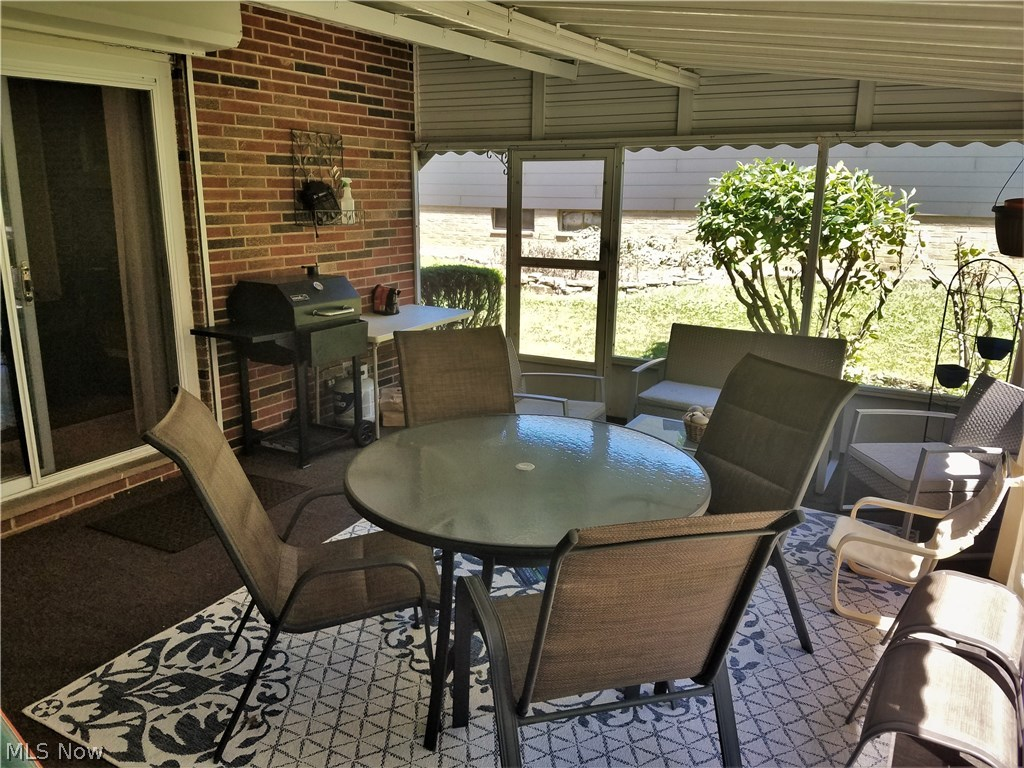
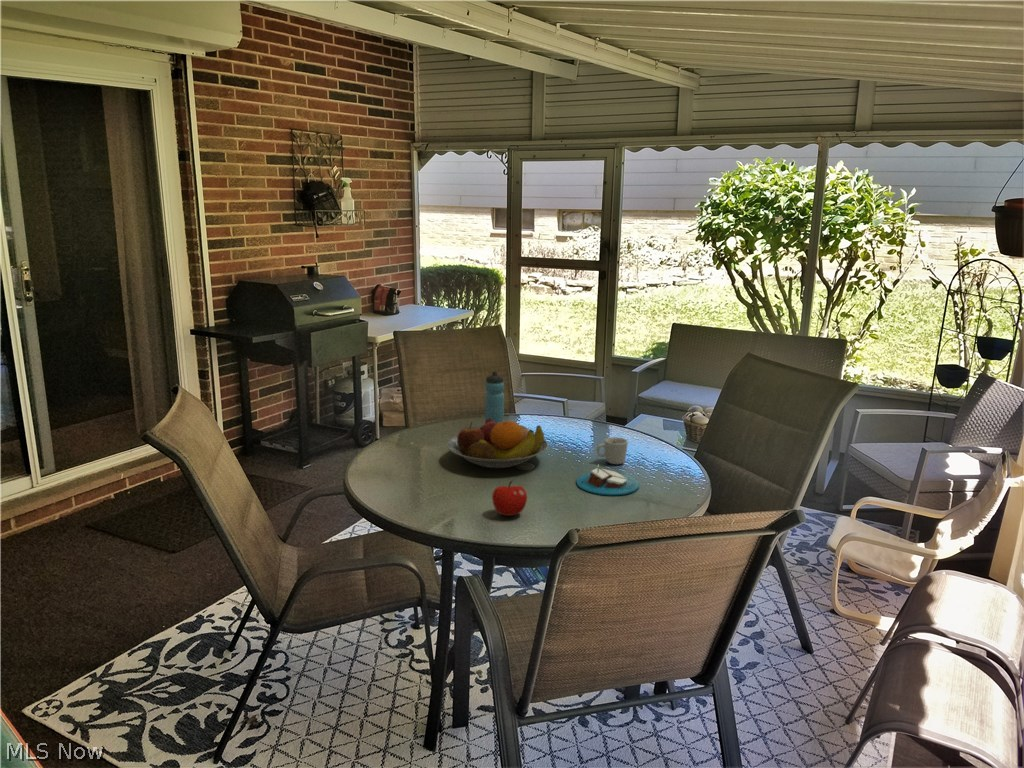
+ water bottle [484,370,505,423]
+ cup [596,436,629,465]
+ fruit bowl [446,418,549,469]
+ candle [575,464,640,496]
+ fruit [491,480,528,517]
